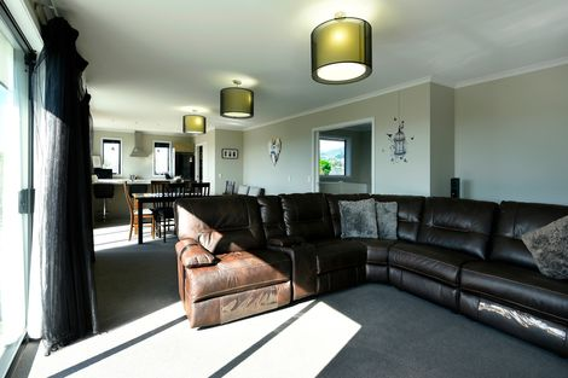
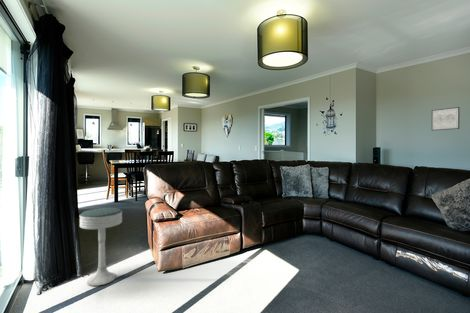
+ wall art [431,106,461,132]
+ stool [79,207,123,287]
